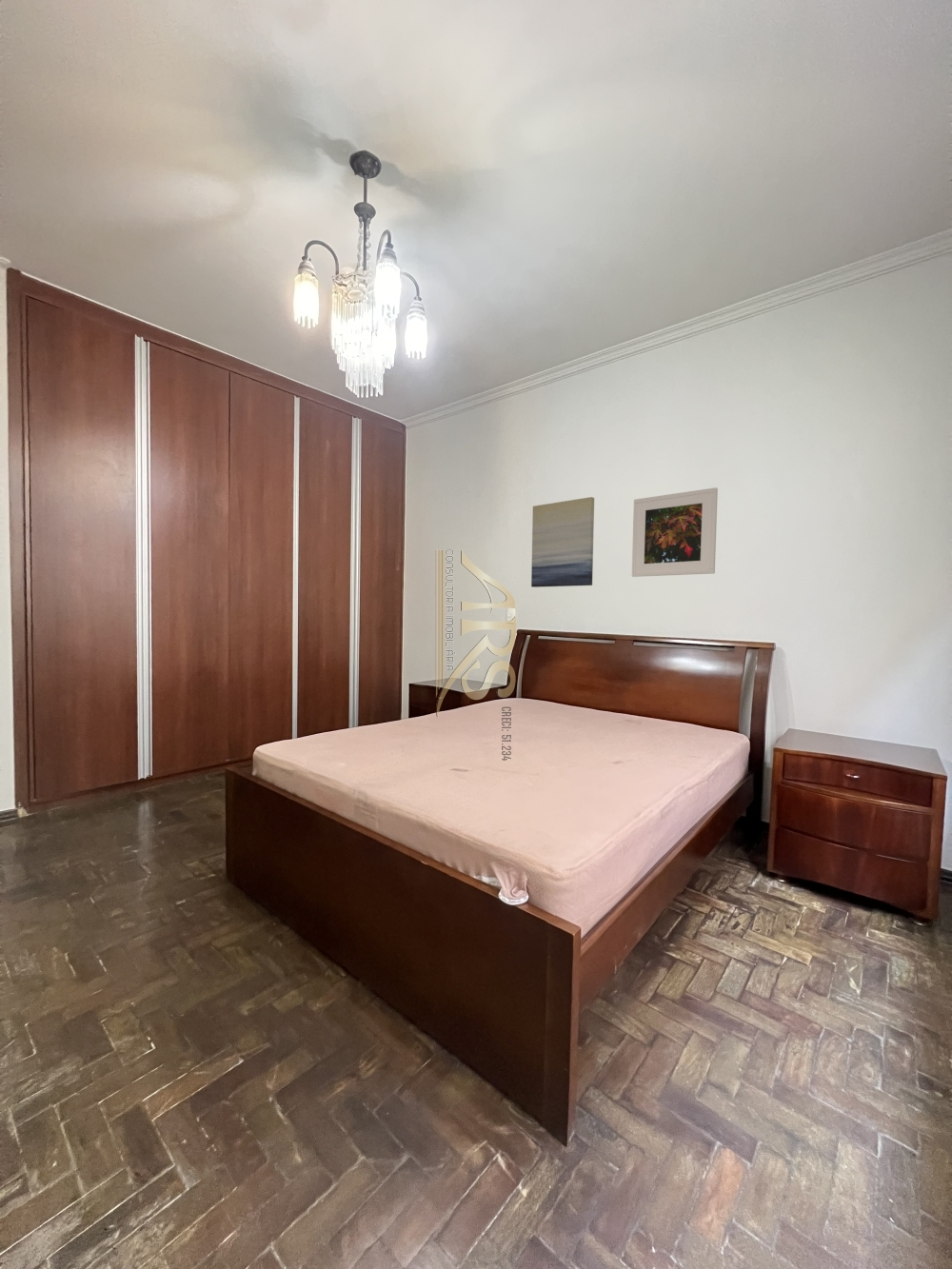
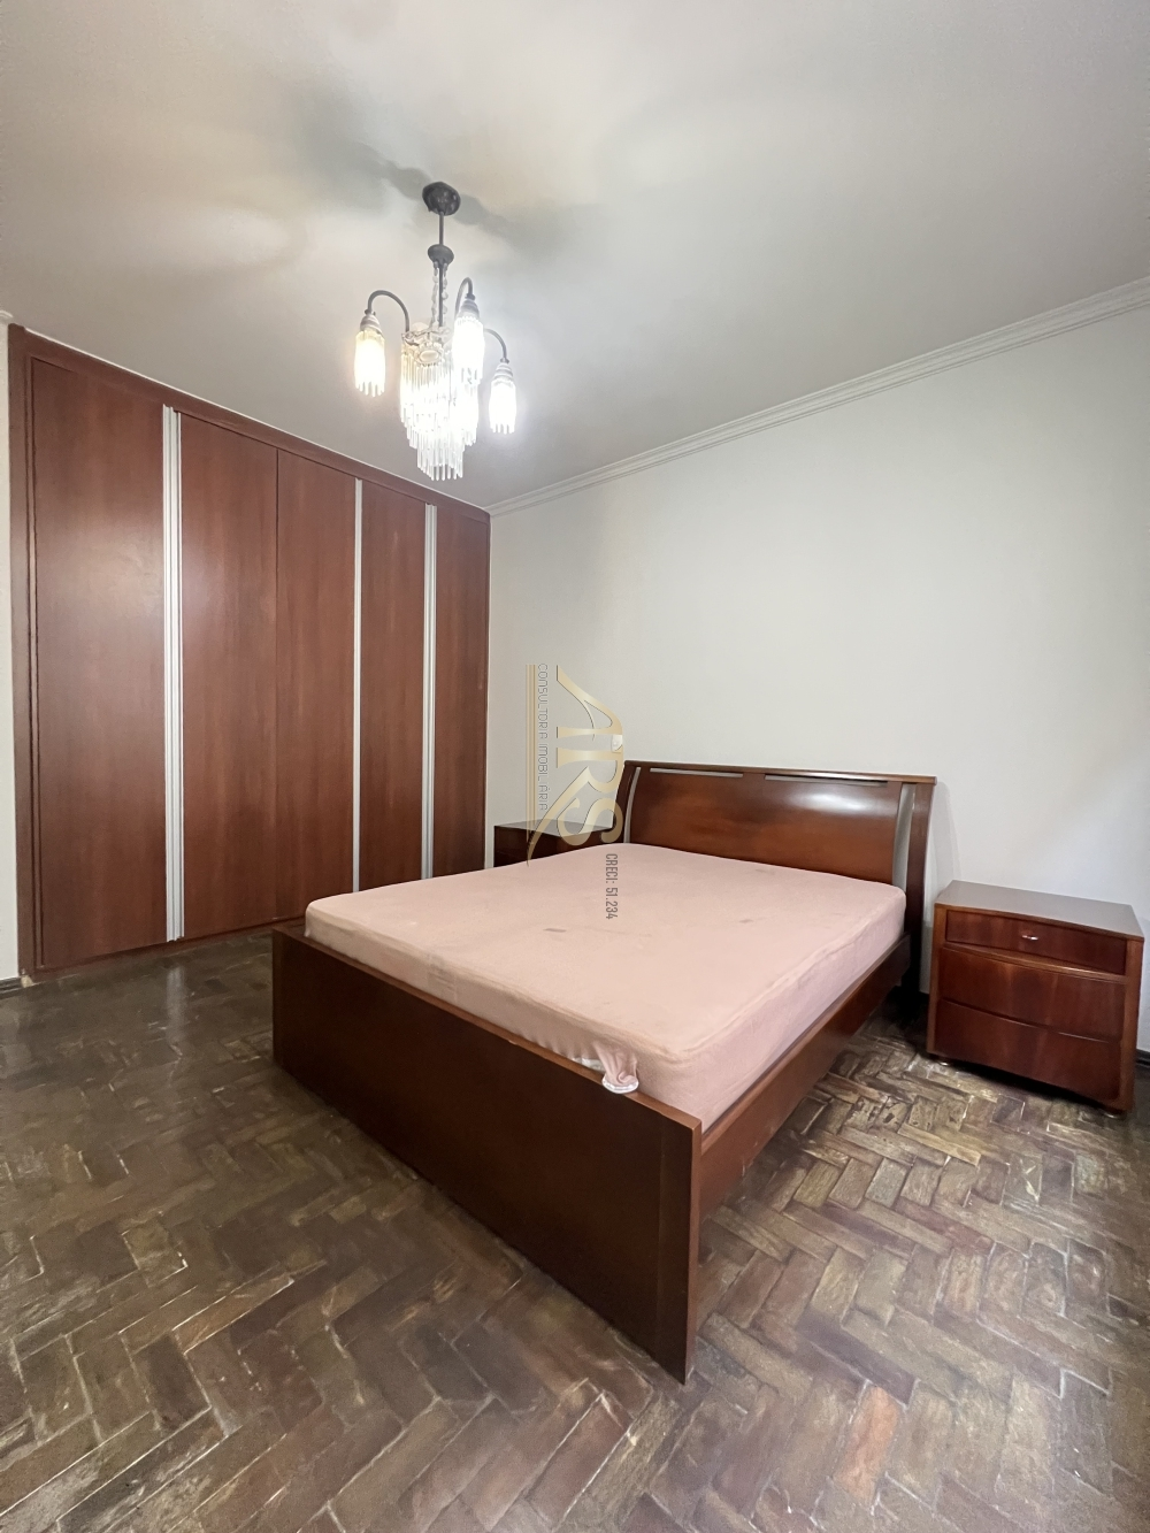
- wall art [530,496,595,588]
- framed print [631,486,719,578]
